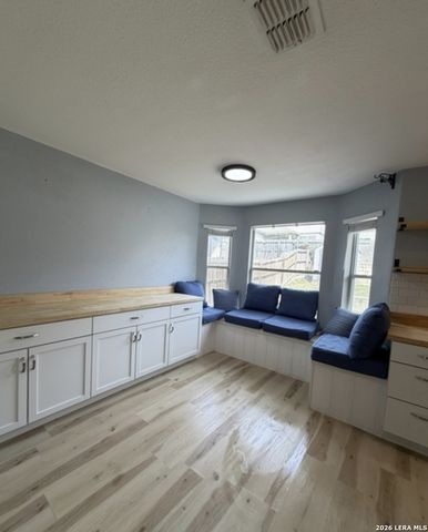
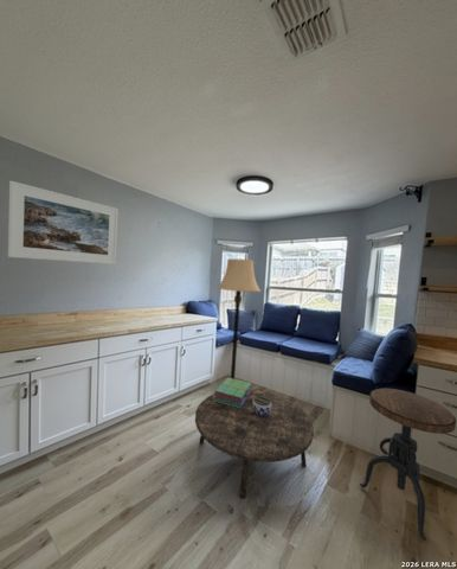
+ jar [253,396,272,416]
+ stack of books [213,377,253,408]
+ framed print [7,179,120,266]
+ lamp [214,257,262,391]
+ side table [359,388,457,542]
+ coffee table [194,389,315,500]
